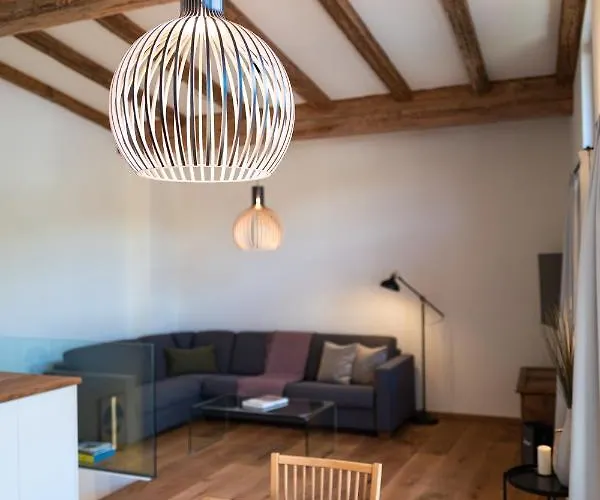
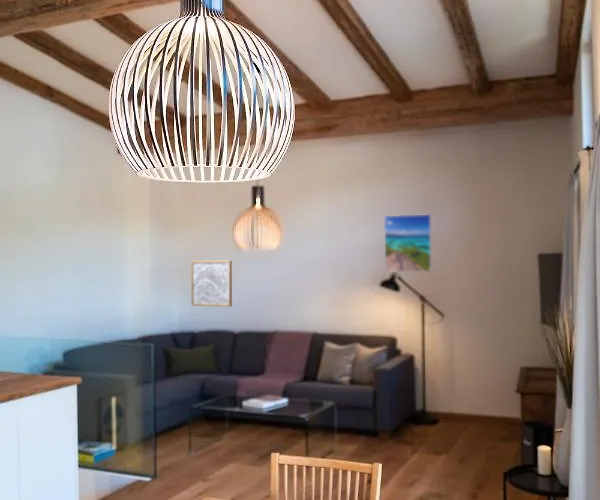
+ wall art [190,260,233,308]
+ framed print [383,213,433,273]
